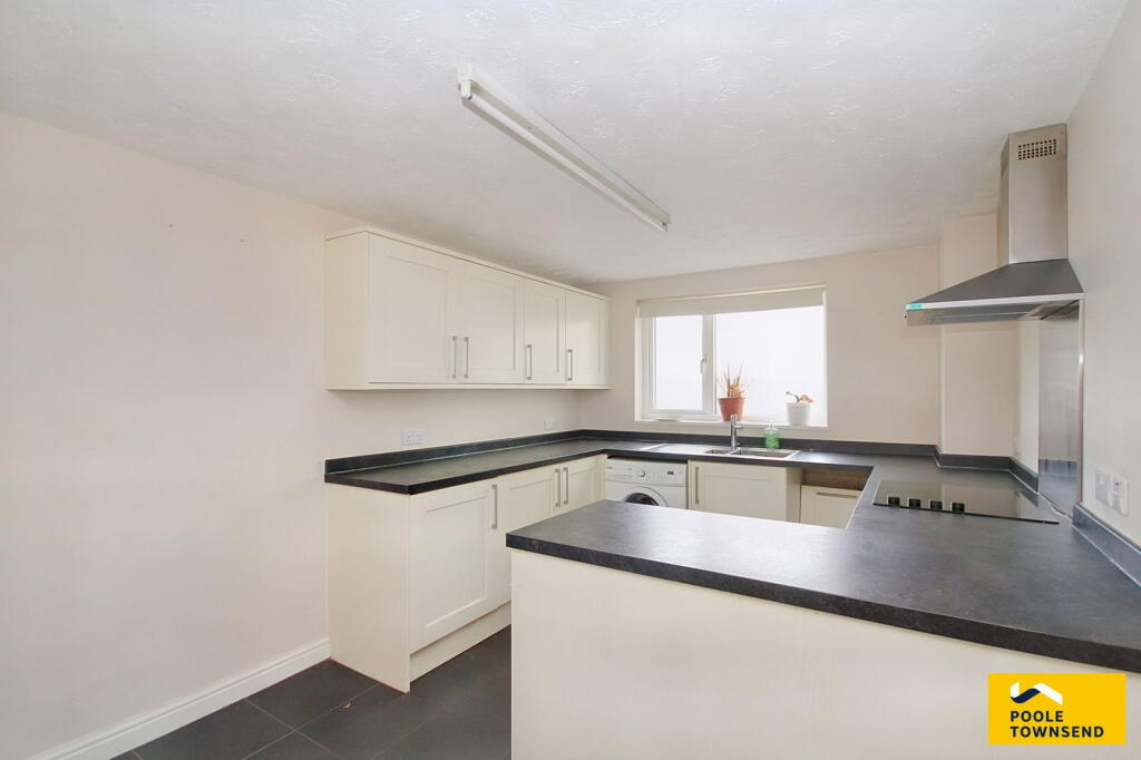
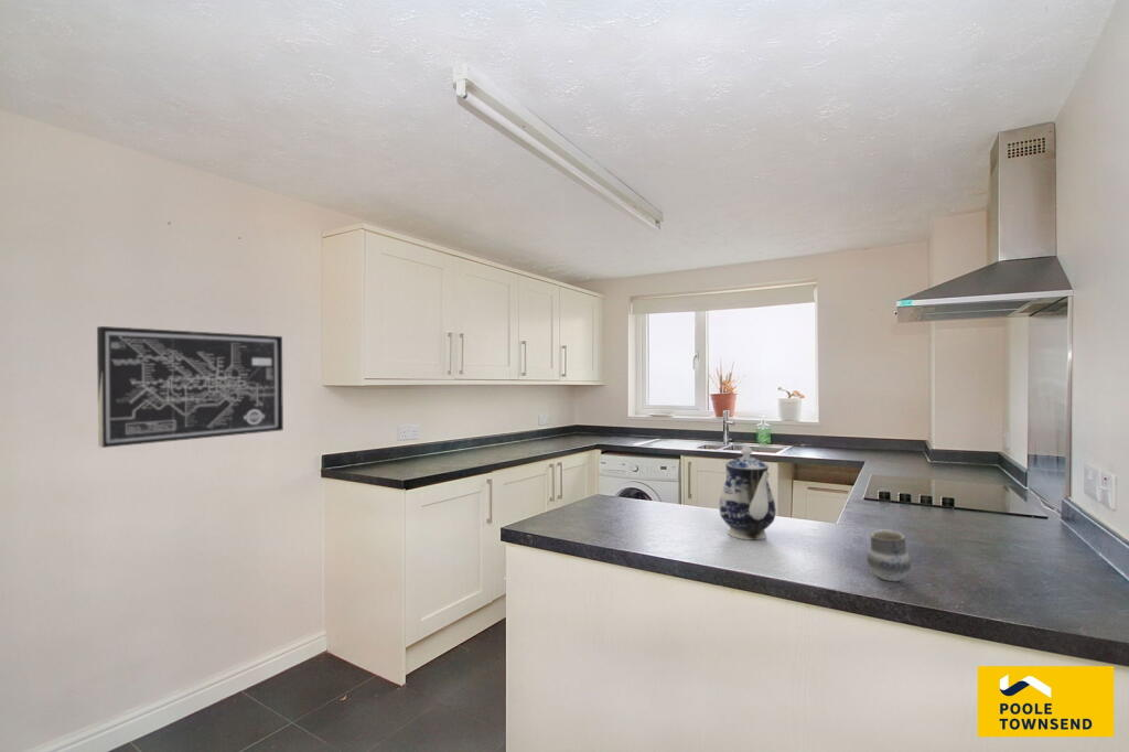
+ teapot [718,445,777,541]
+ cup [865,528,912,582]
+ wall art [96,325,284,449]
